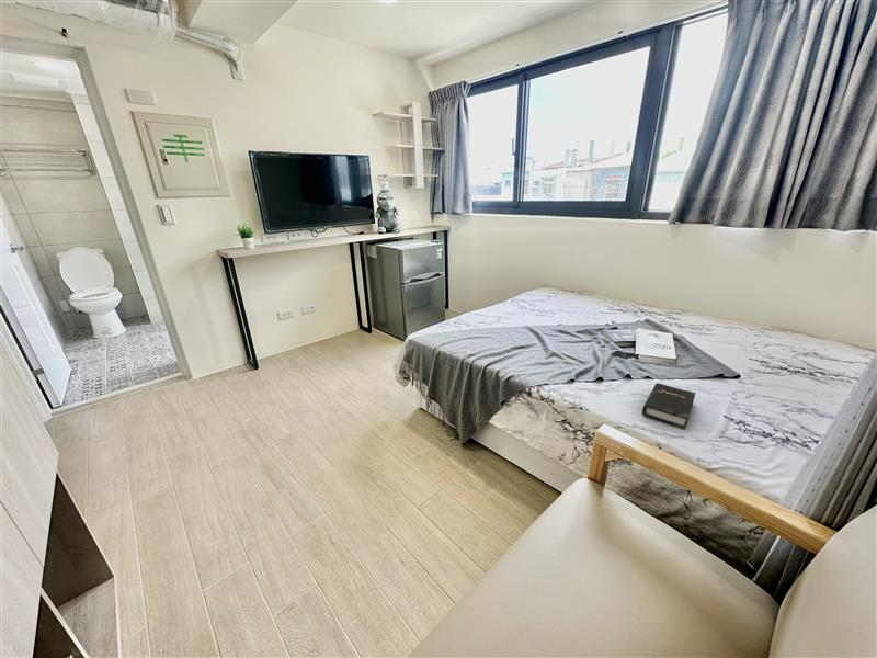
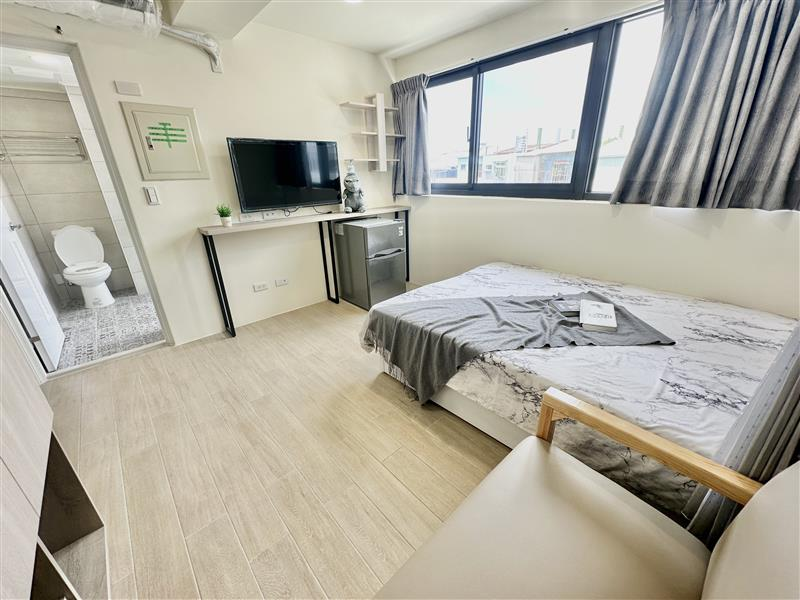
- hardback book [641,382,697,430]
